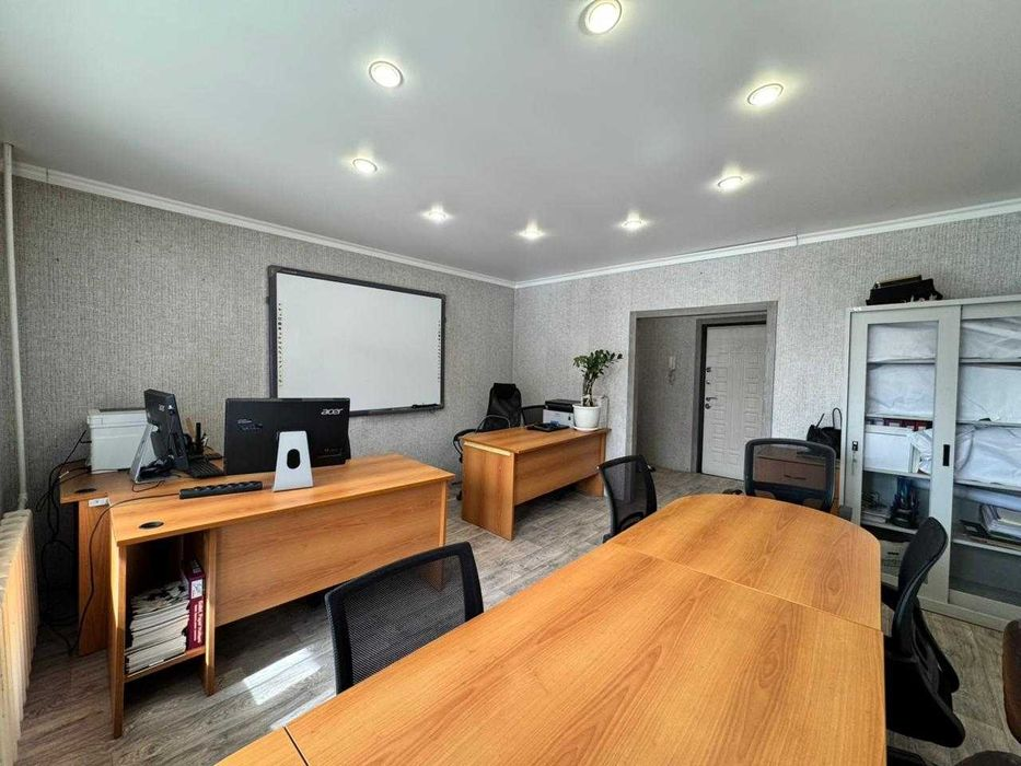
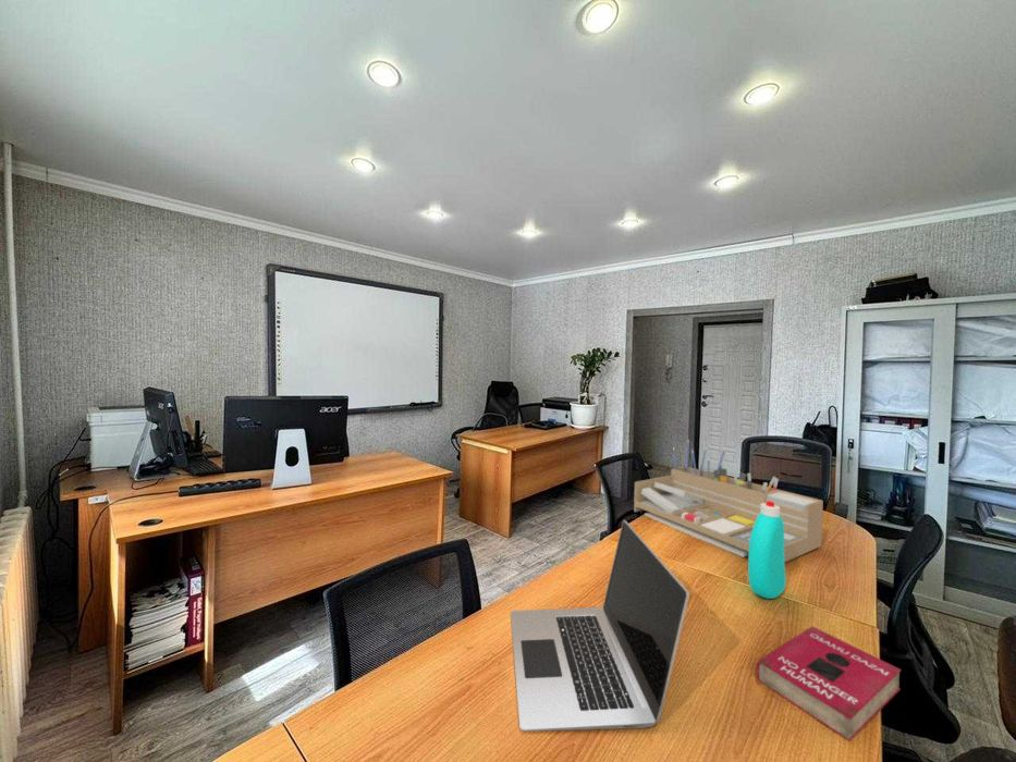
+ book [756,625,902,742]
+ desk organizer [633,439,824,564]
+ bottle [747,501,787,600]
+ laptop [510,519,690,733]
